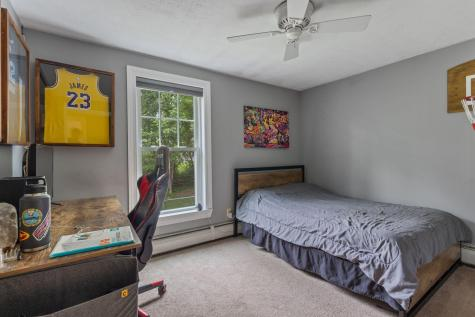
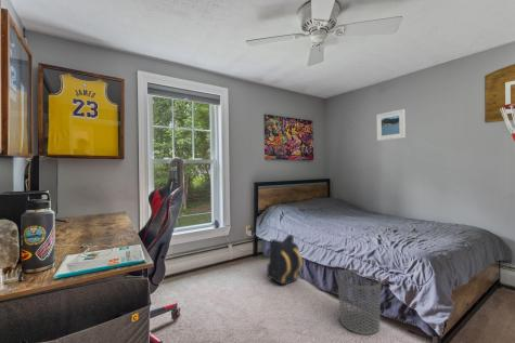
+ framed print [375,108,407,142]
+ waste bin [337,268,382,335]
+ backpack [266,234,304,287]
